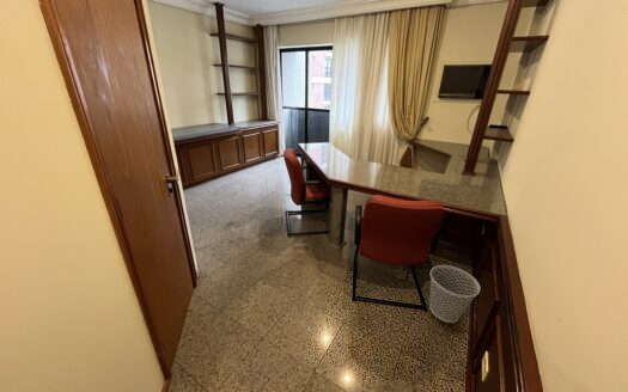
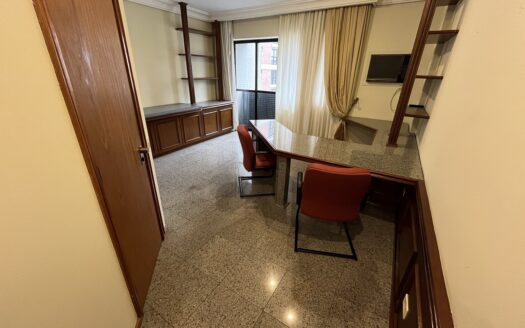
- wastebasket [428,264,481,324]
